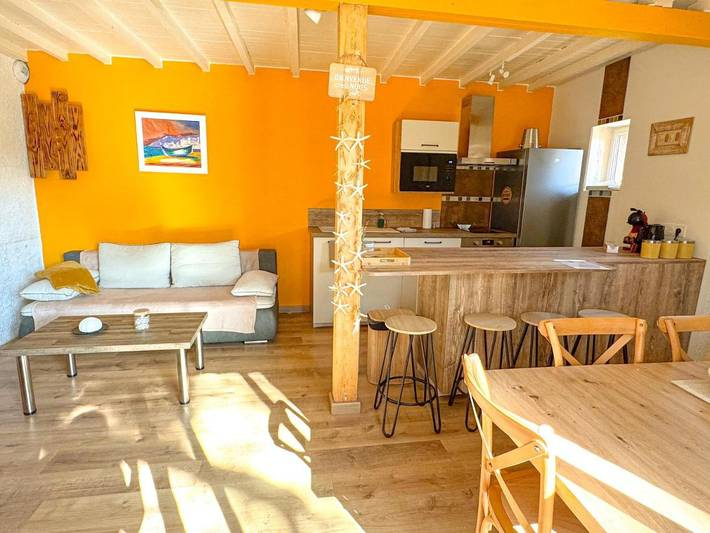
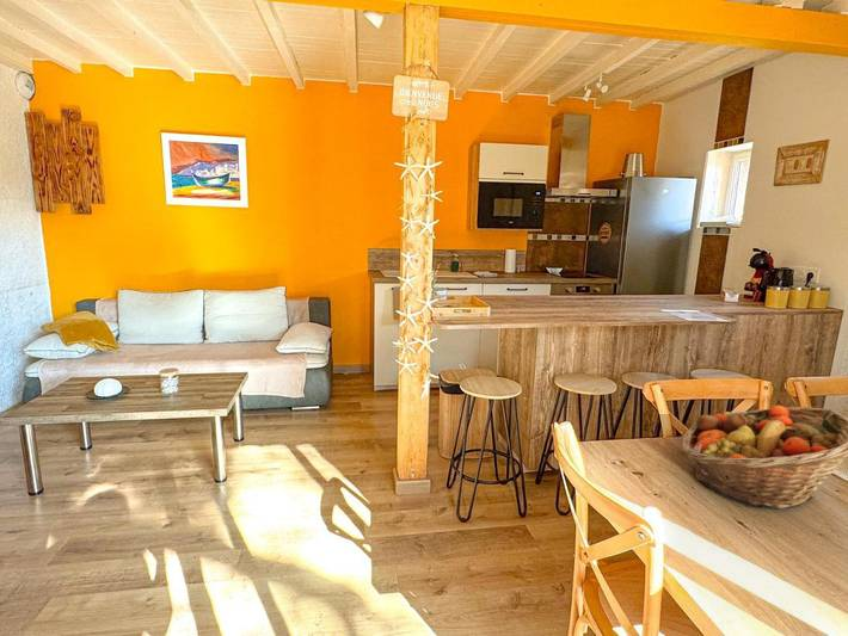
+ fruit basket [681,405,848,510]
